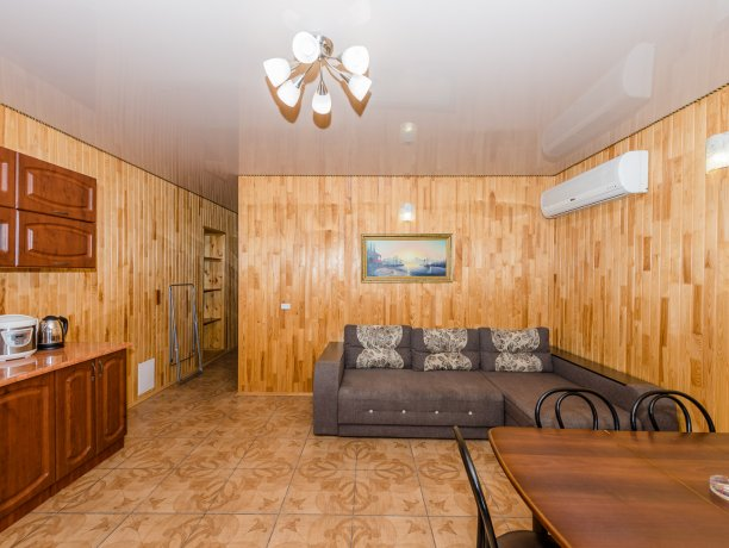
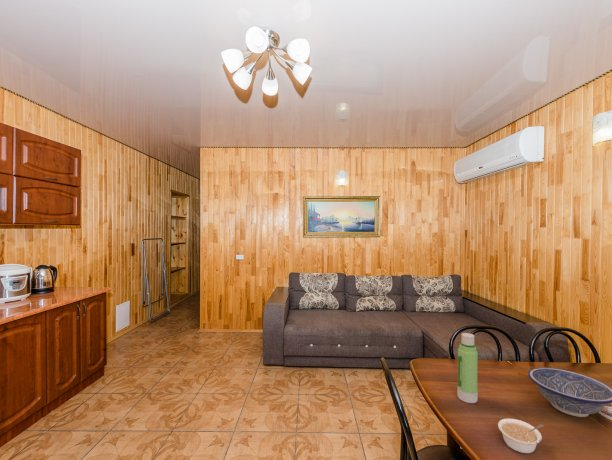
+ water bottle [456,332,479,404]
+ legume [497,418,545,454]
+ decorative bowl [527,367,612,418]
